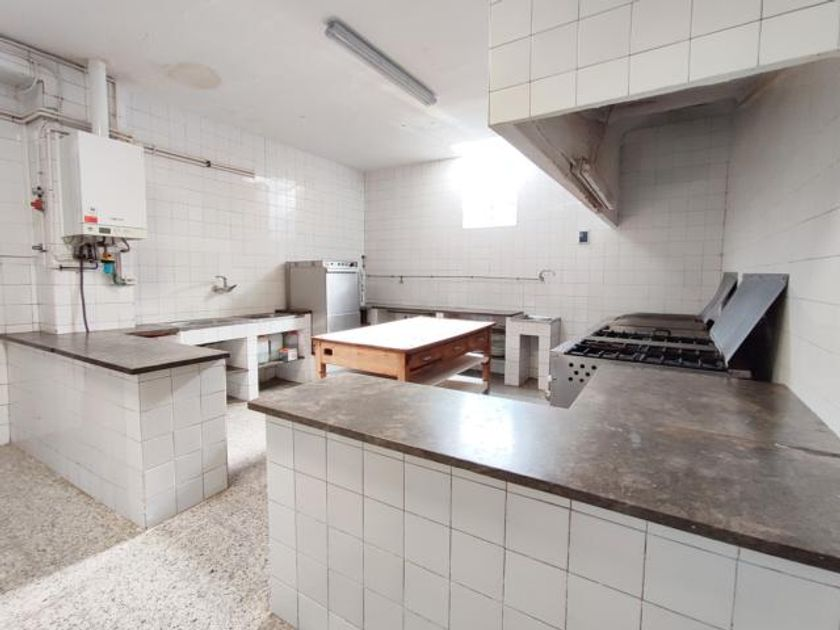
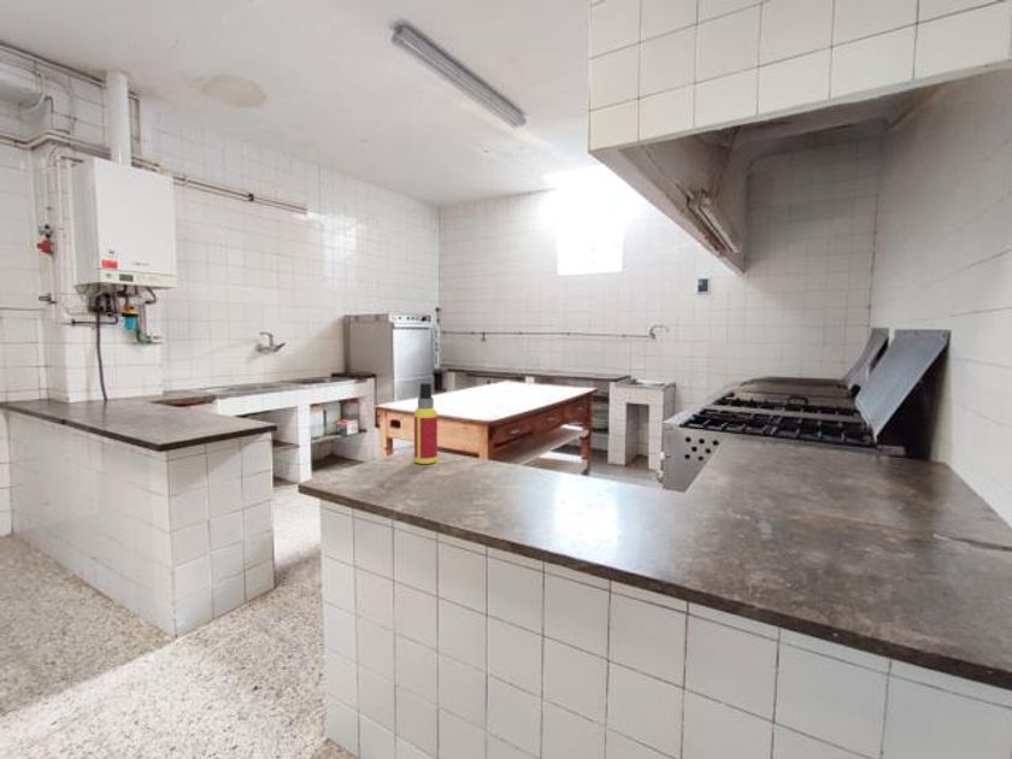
+ spray bottle [413,382,439,465]
